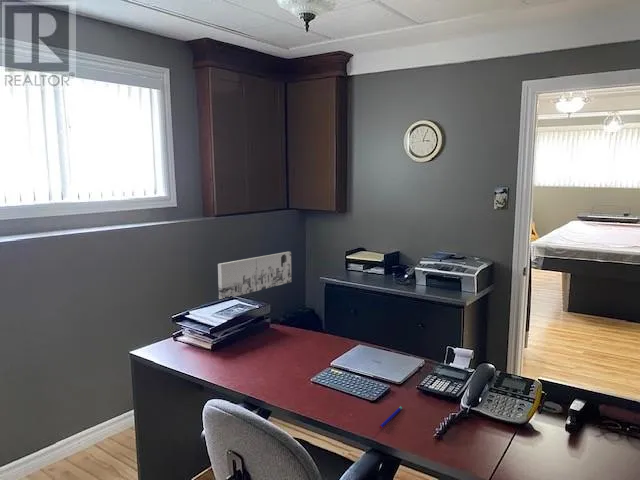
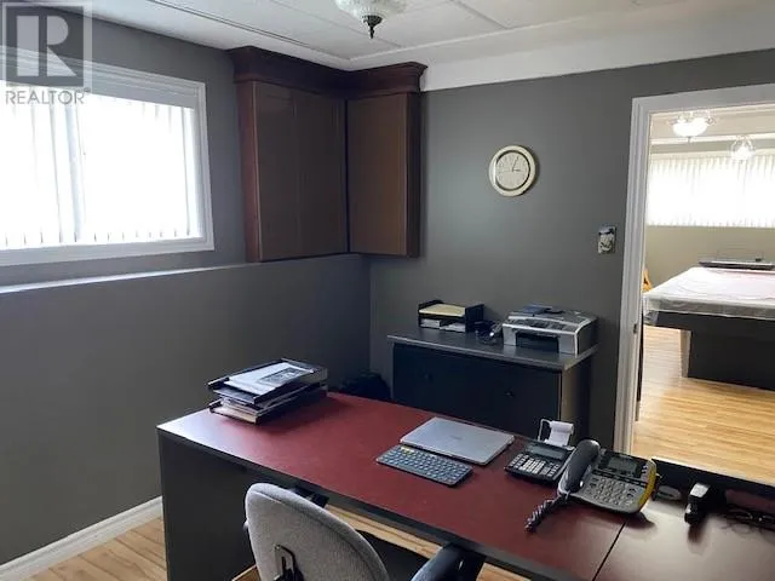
- wall art [217,251,292,300]
- pen [378,405,403,430]
